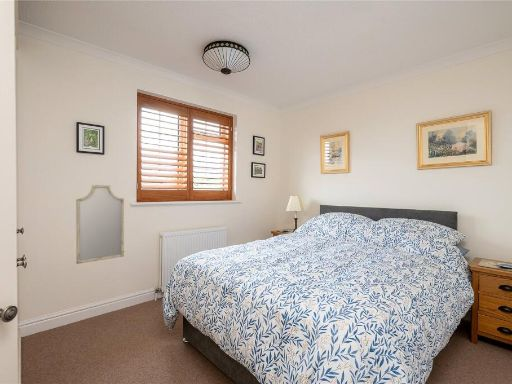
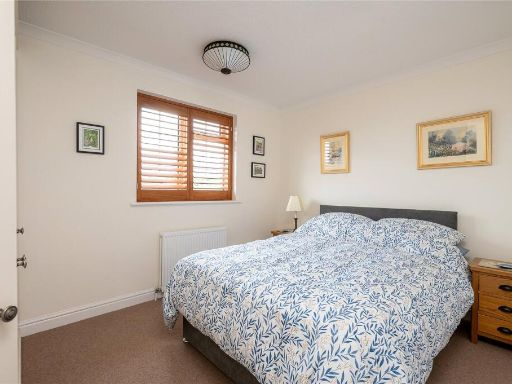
- home mirror [75,184,125,265]
